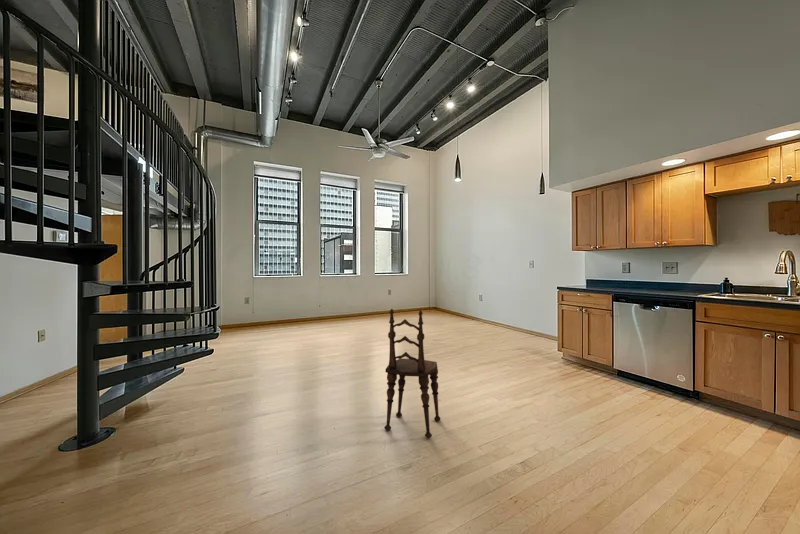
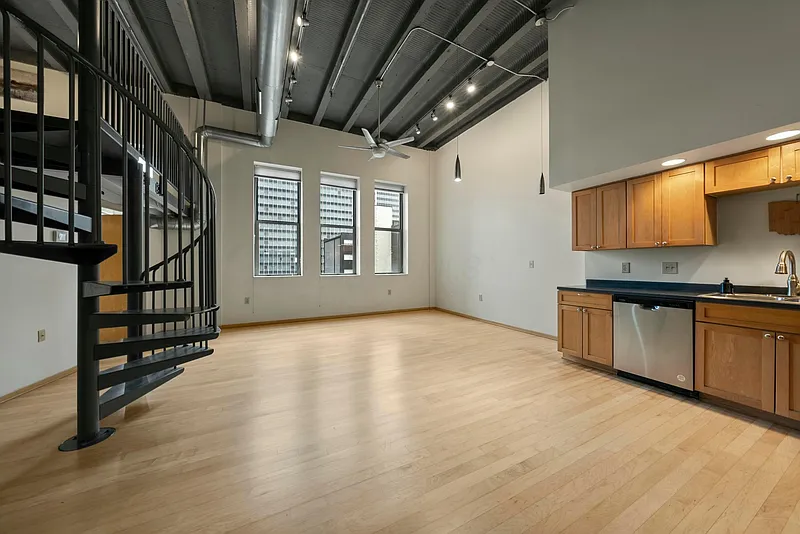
- dining chair [384,308,442,439]
